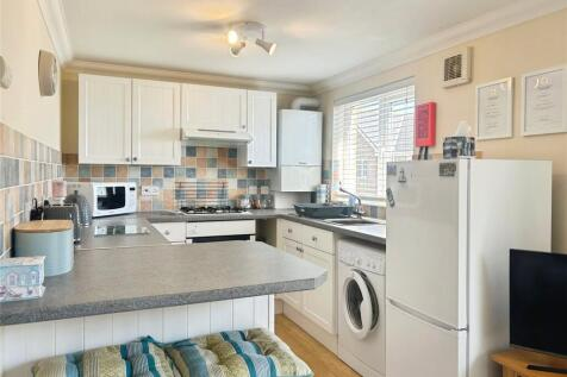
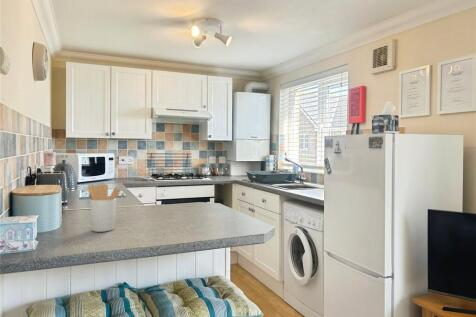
+ utensil holder [87,183,121,233]
